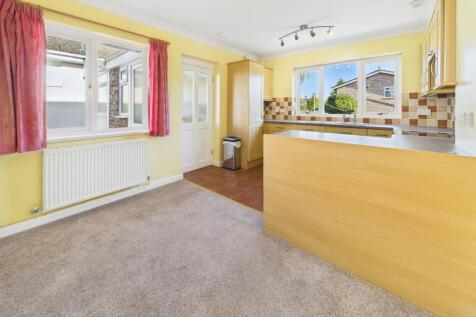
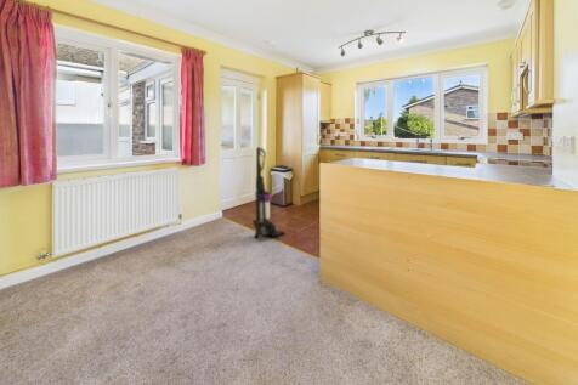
+ vacuum cleaner [251,146,285,239]
